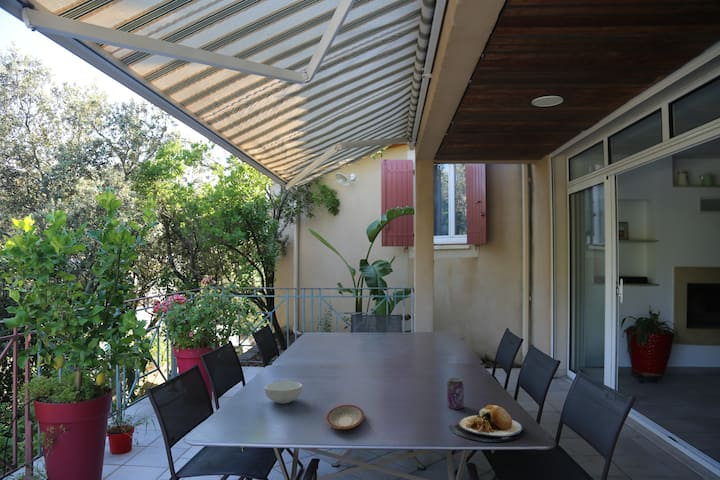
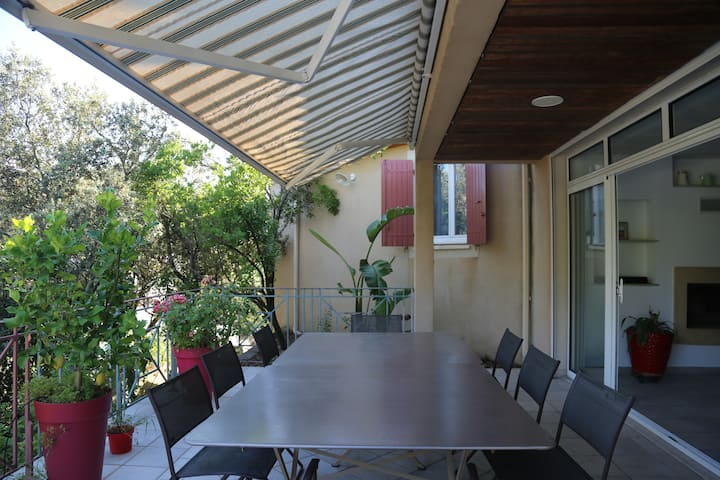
- plate [448,404,524,443]
- plate [326,404,365,430]
- cereal bowl [264,380,303,404]
- beverage can [446,377,465,410]
